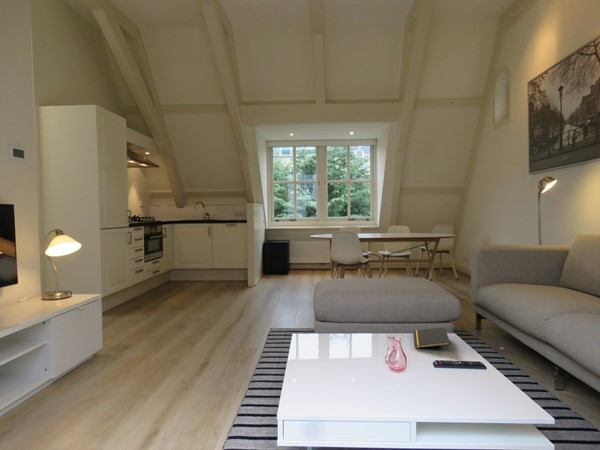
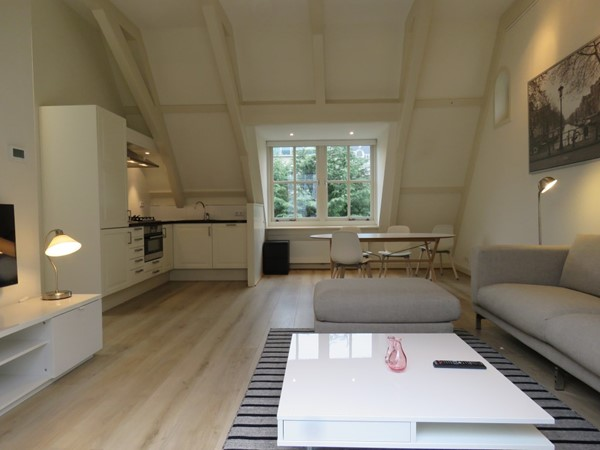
- notepad [412,326,452,349]
